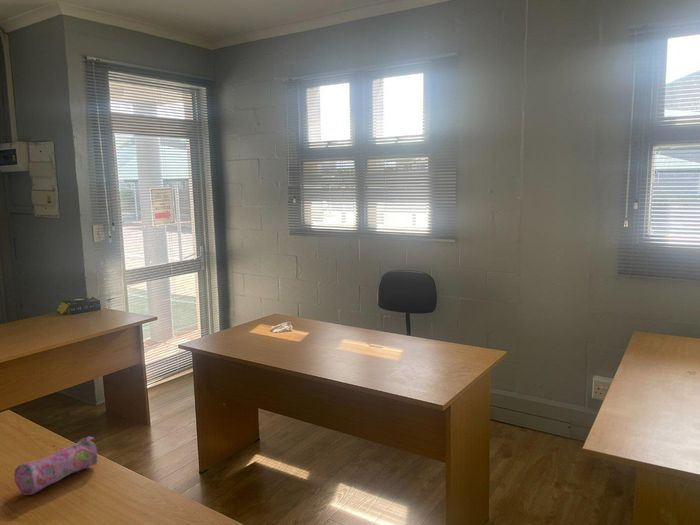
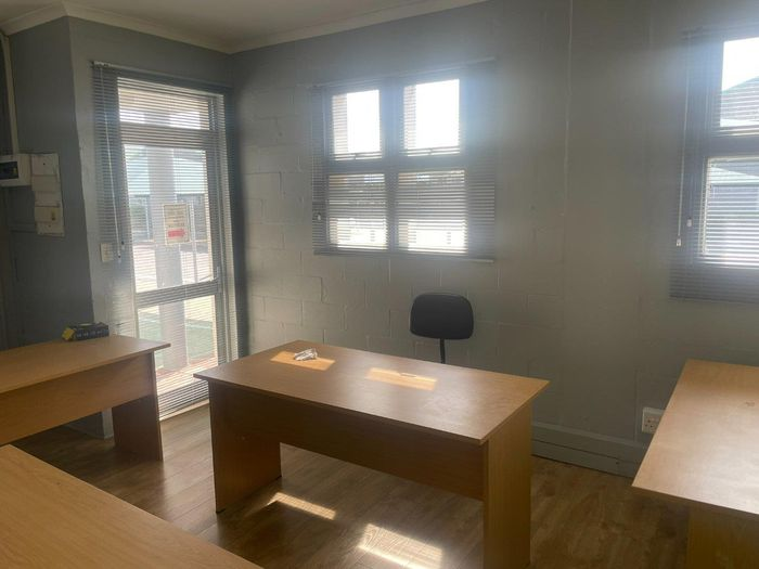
- pencil case [13,436,98,496]
